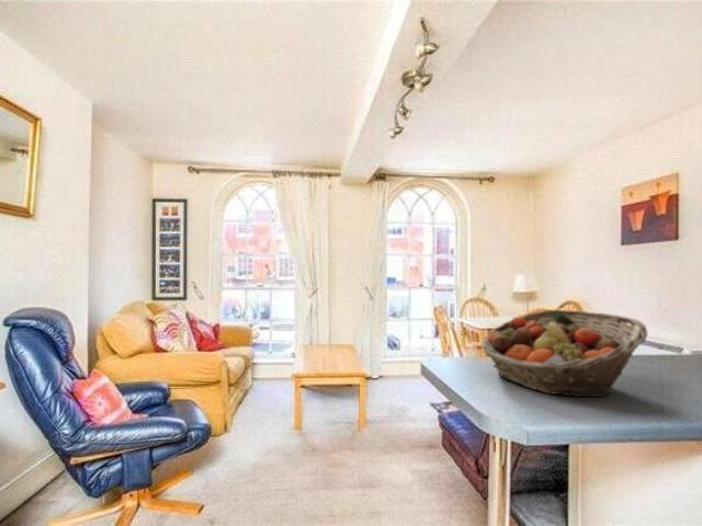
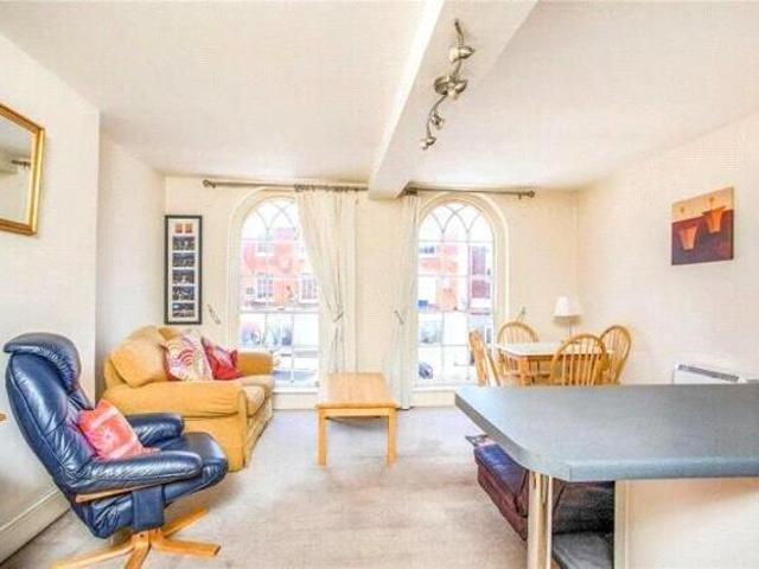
- fruit basket [480,309,648,398]
